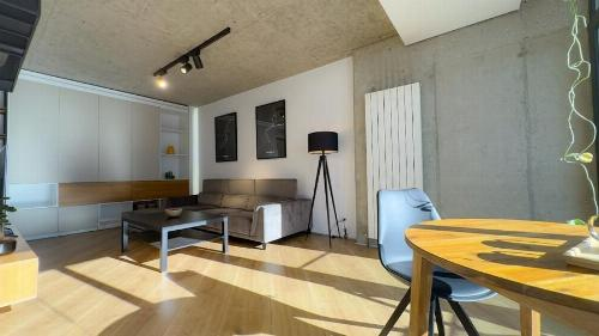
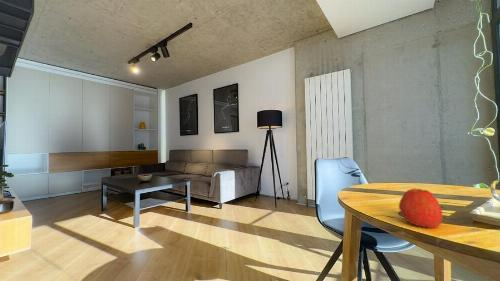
+ apple [398,187,443,229]
